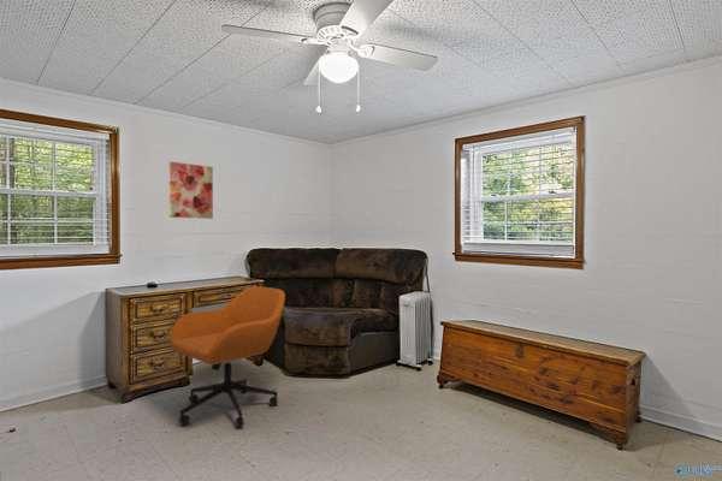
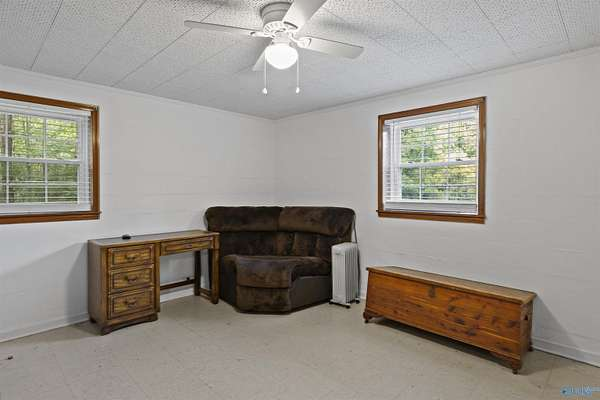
- wall art [168,161,214,220]
- office chair [170,285,286,428]
